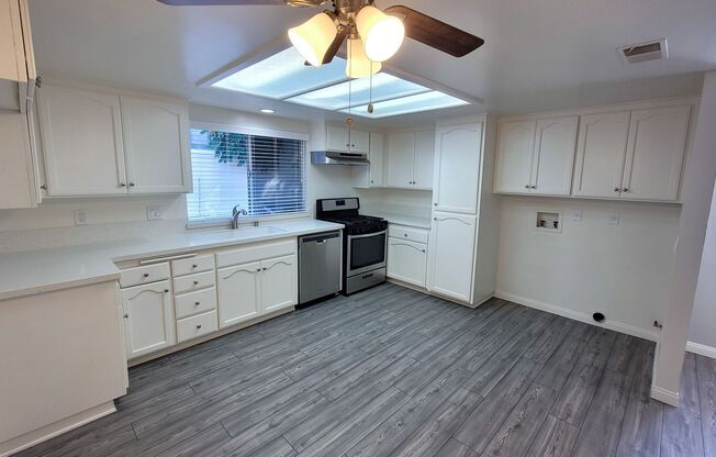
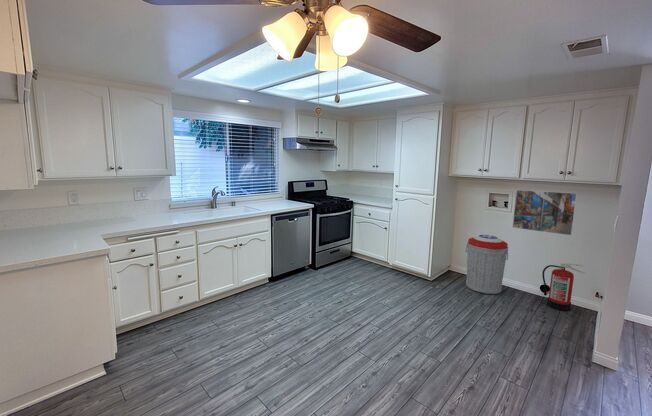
+ fire extinguisher [541,262,586,312]
+ trash can [465,234,509,295]
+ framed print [511,189,578,236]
